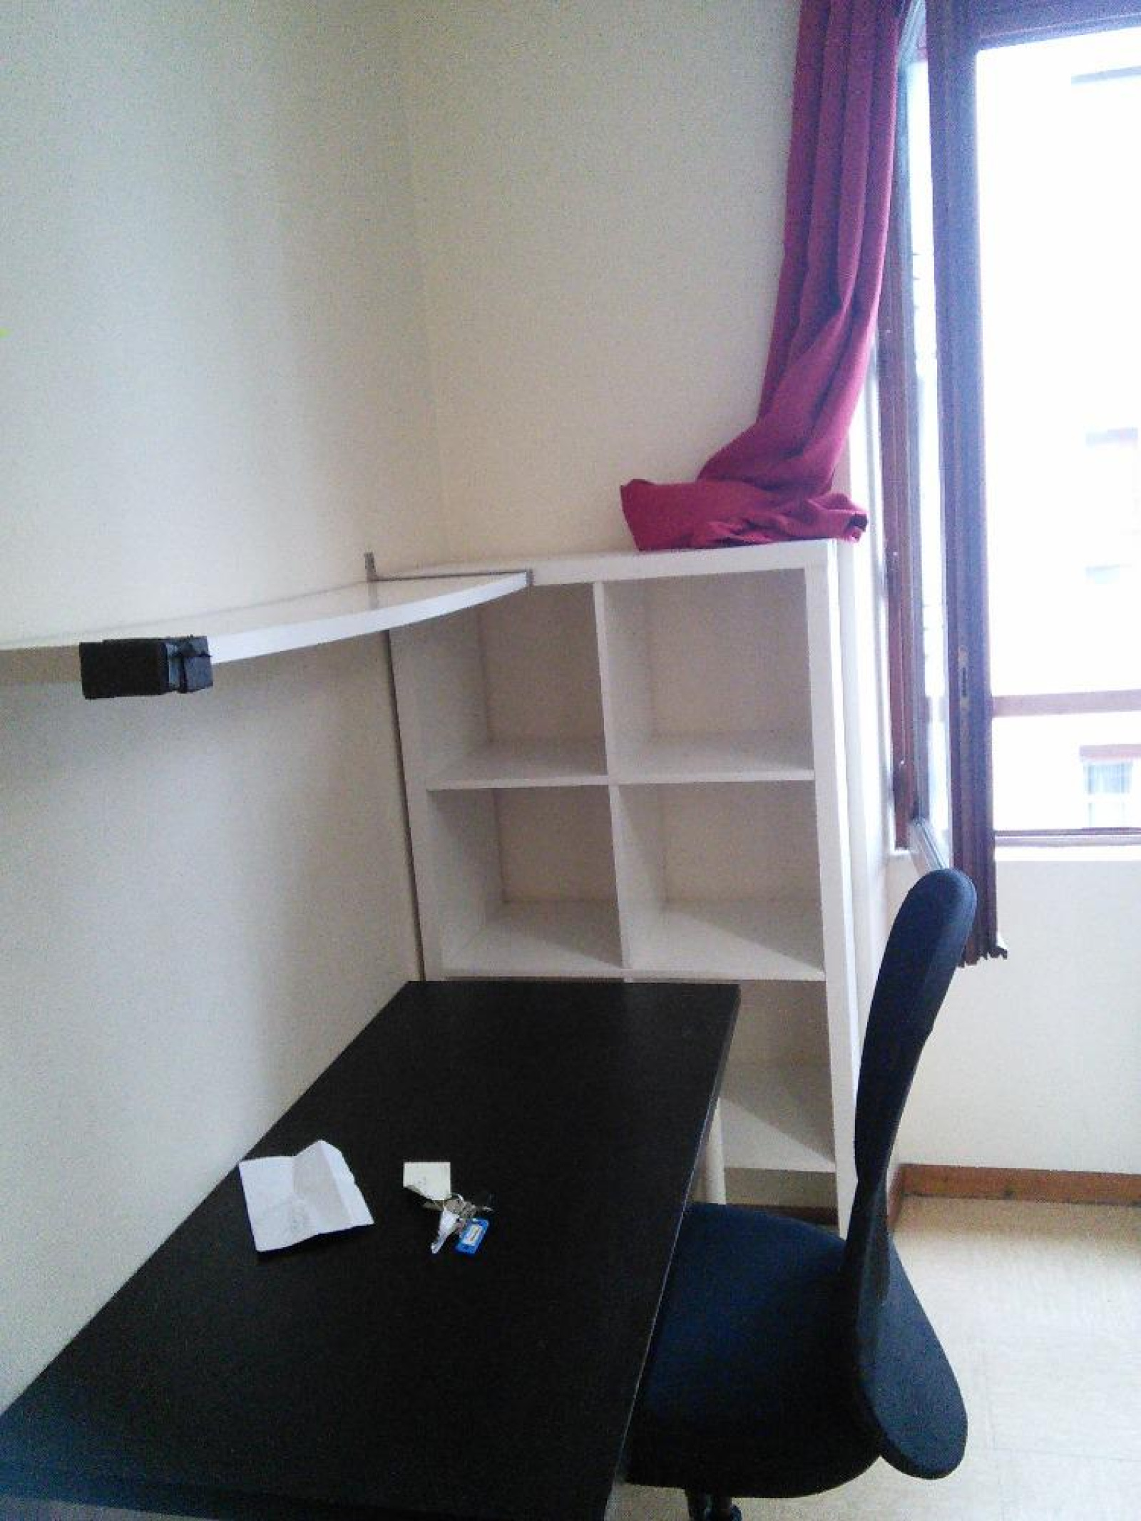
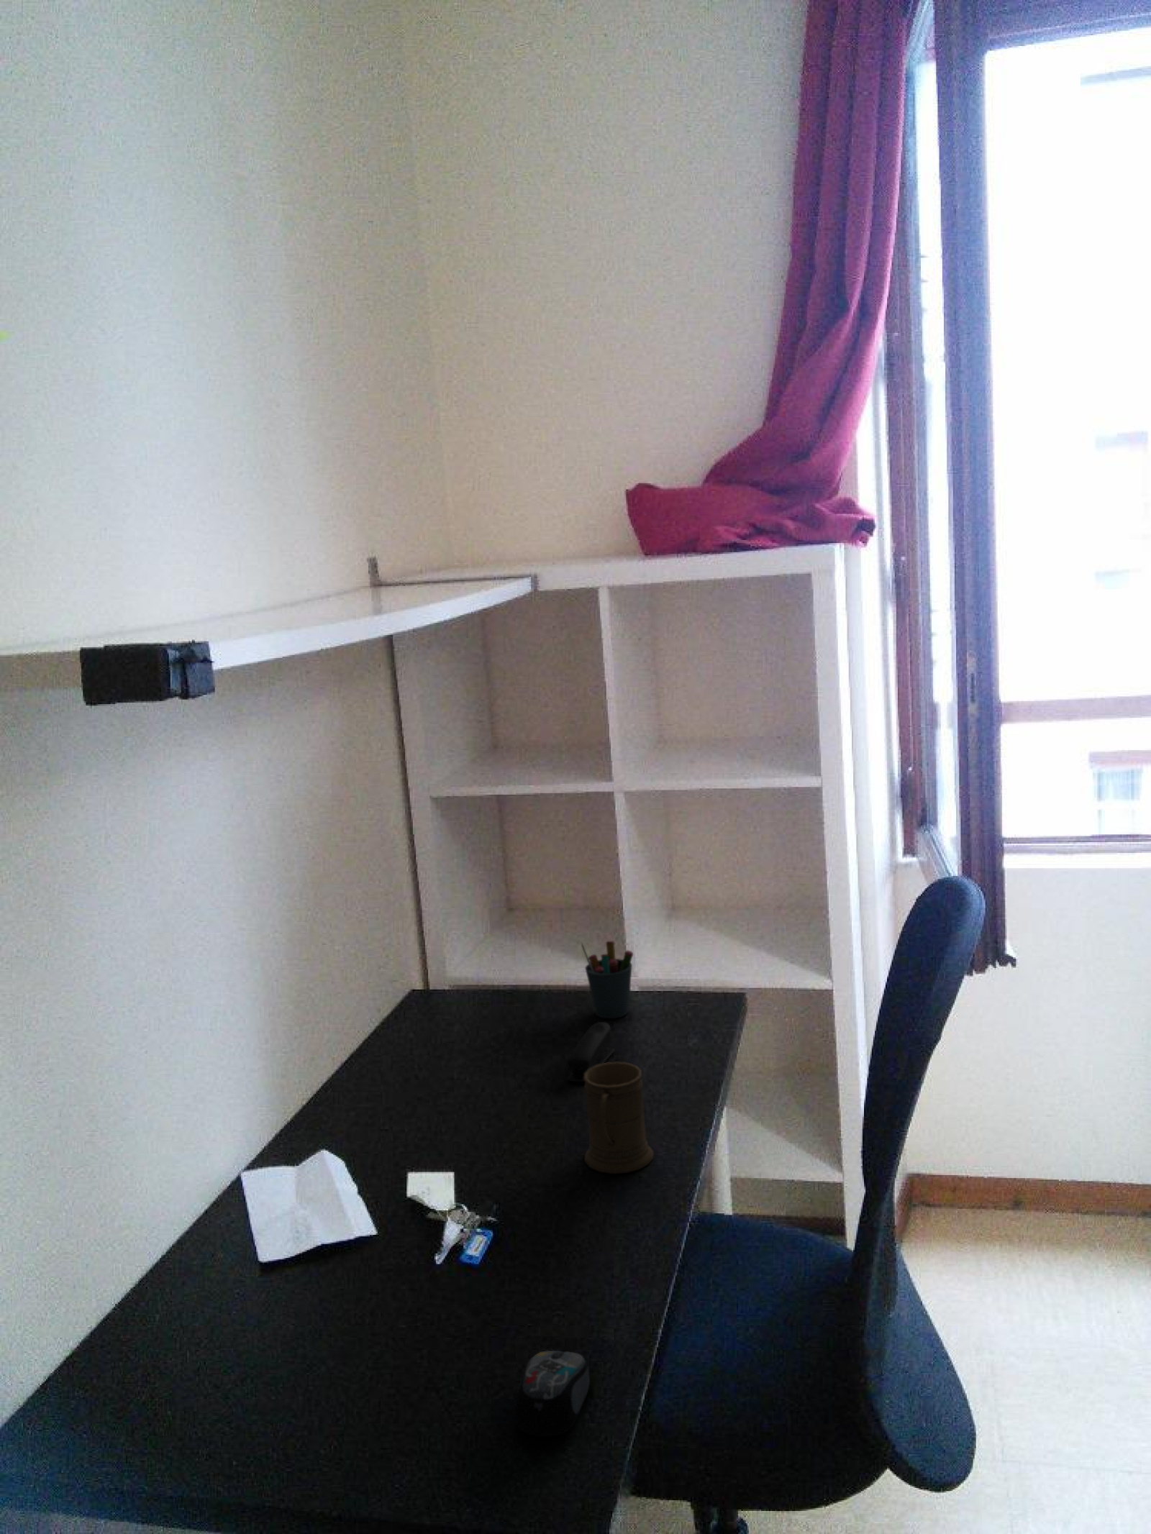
+ mug [584,1061,654,1175]
+ pen holder [580,940,634,1019]
+ computer mouse [513,1350,590,1437]
+ stapler [566,1021,615,1082]
